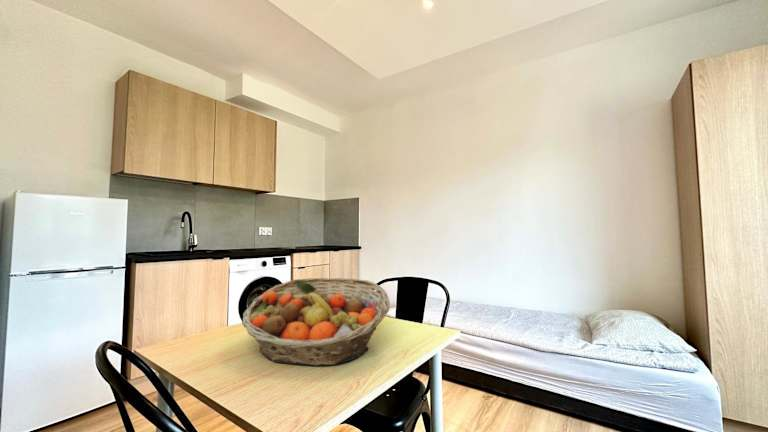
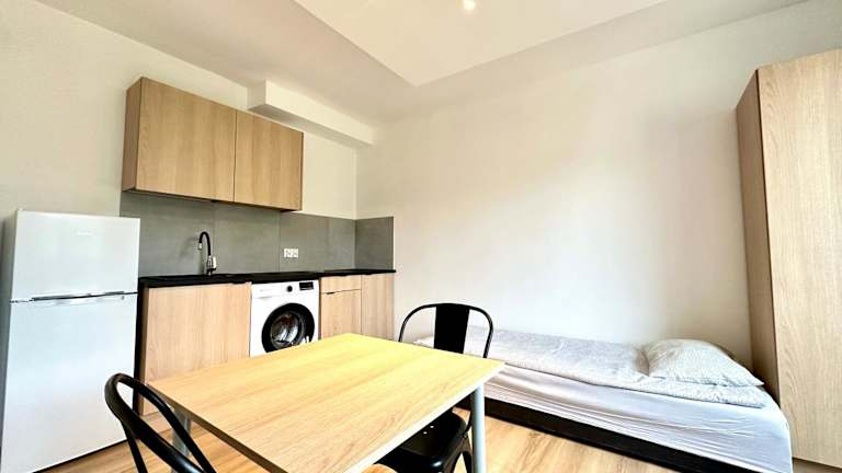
- fruit basket [241,277,391,367]
